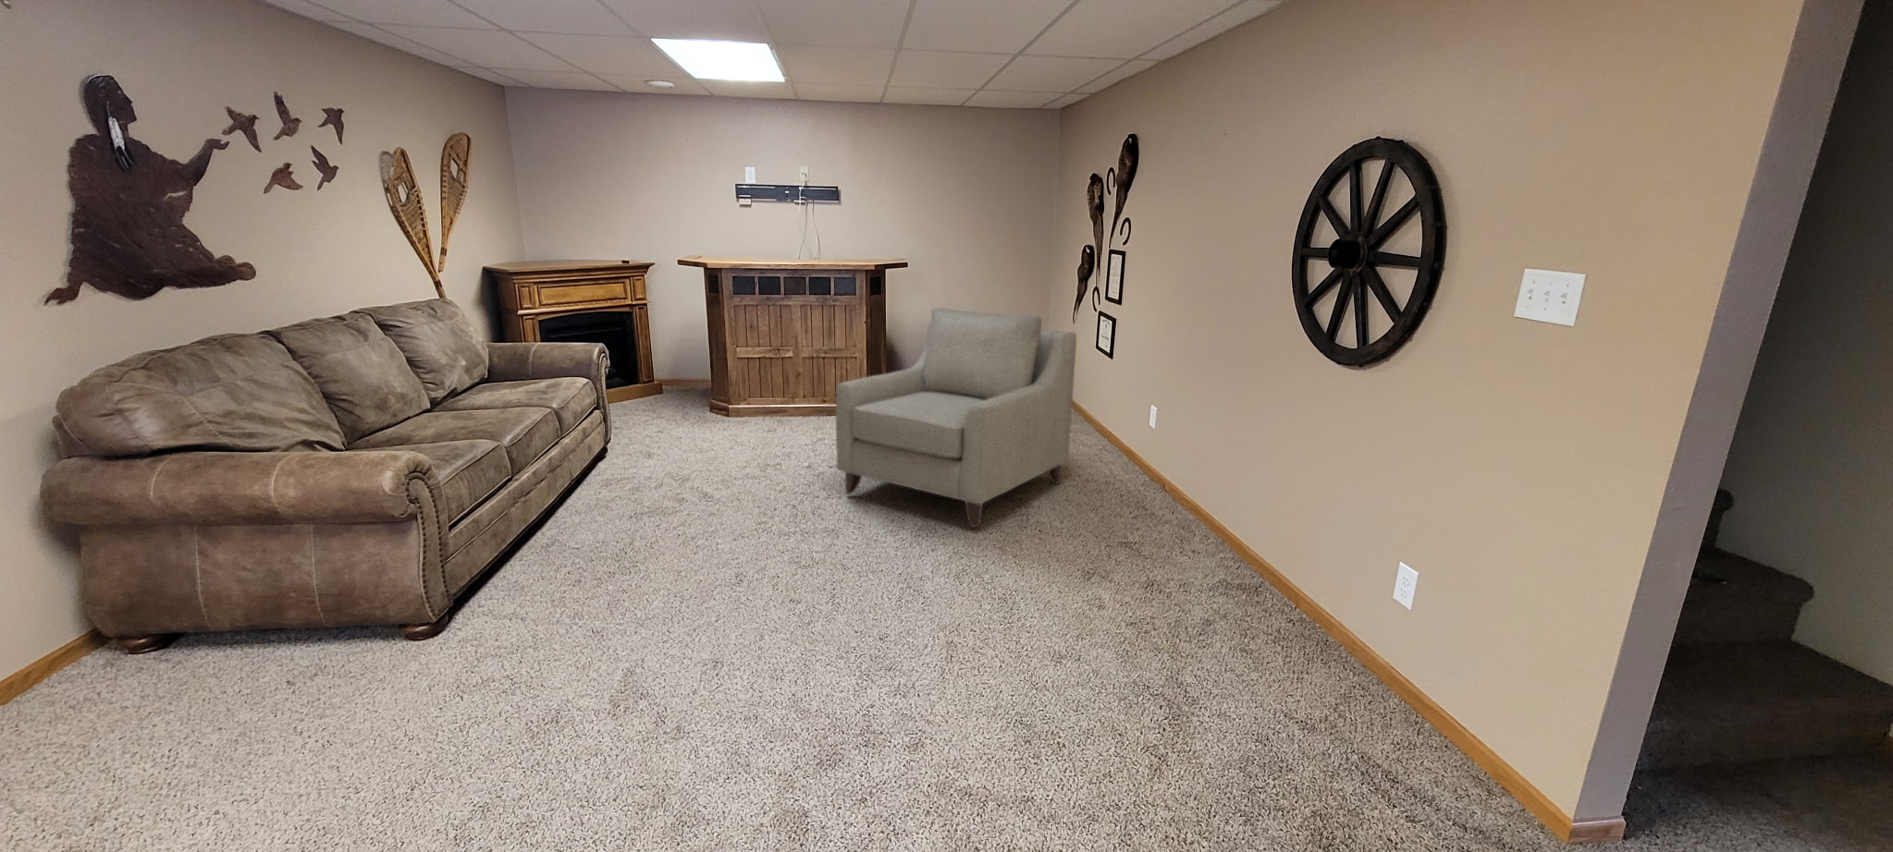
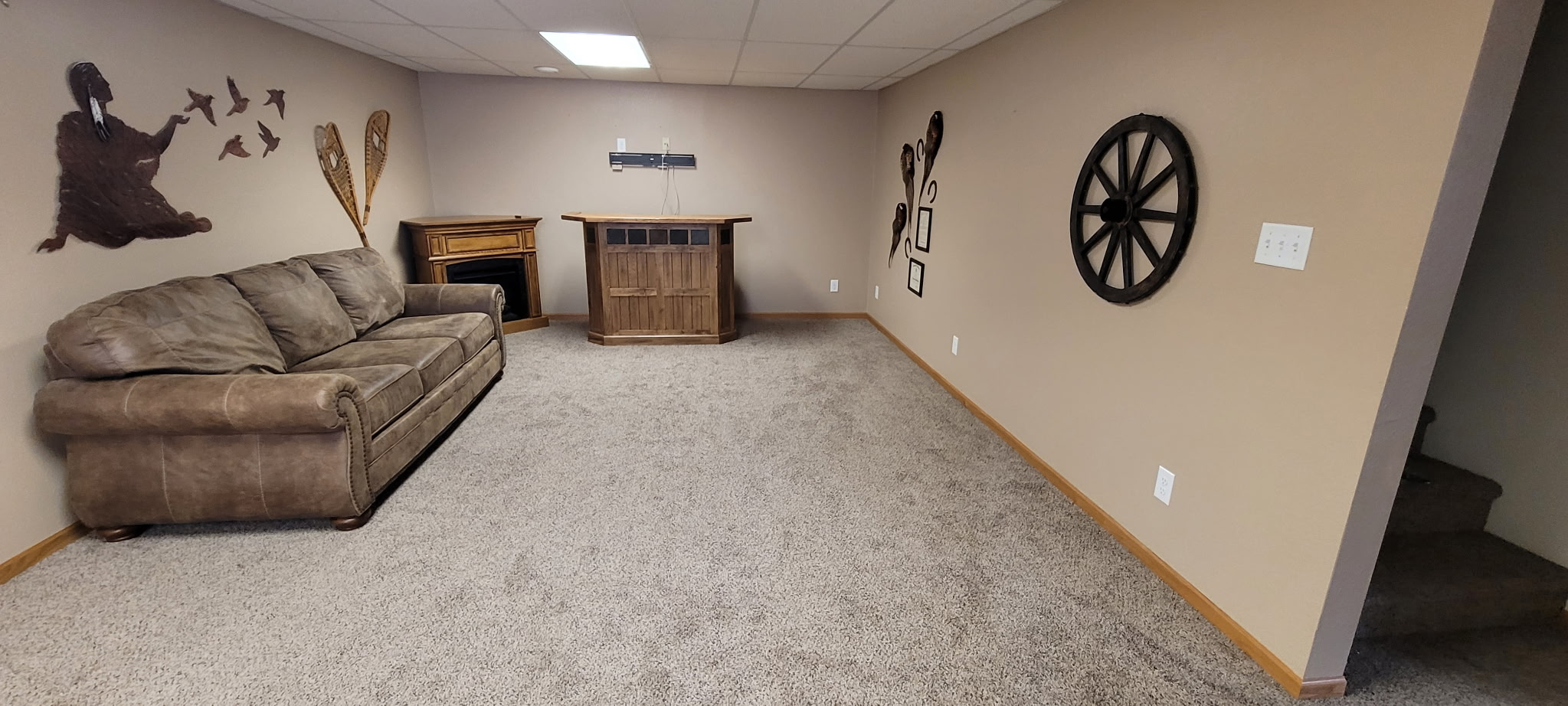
- chair [835,307,1077,529]
